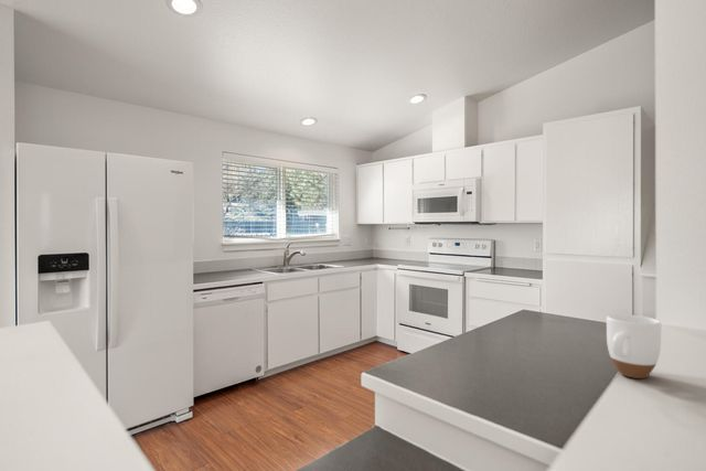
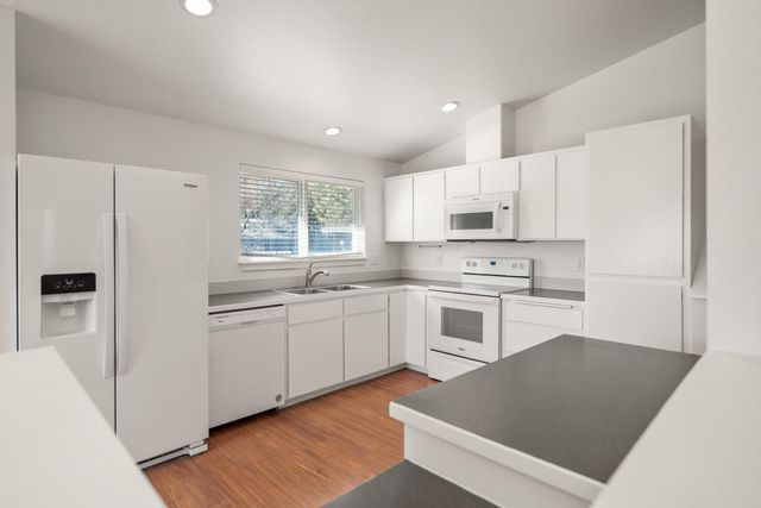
- mug [606,313,662,379]
